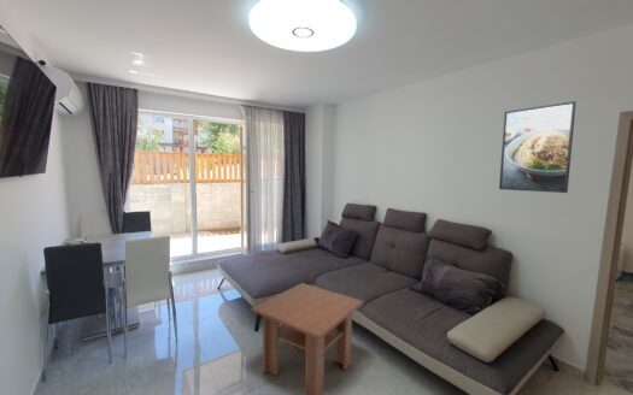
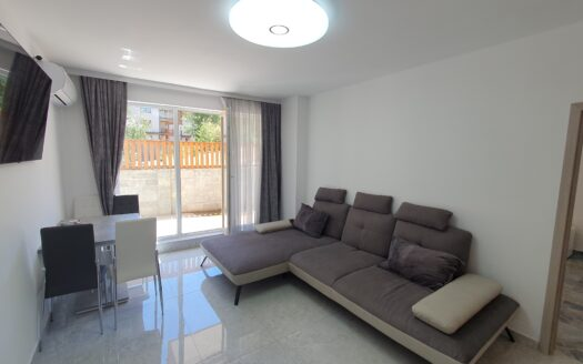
- coffee table [250,282,364,395]
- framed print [498,100,578,194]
